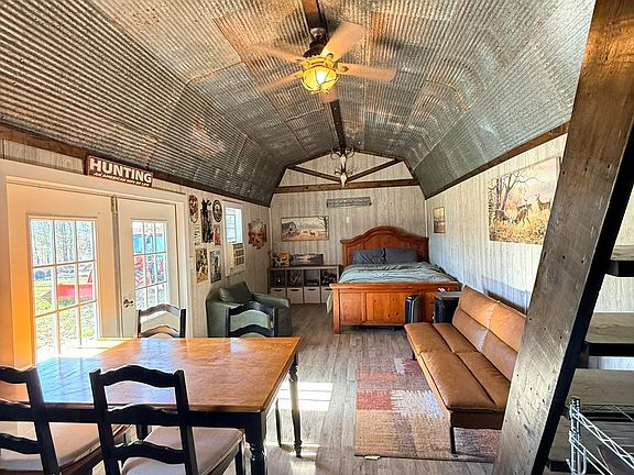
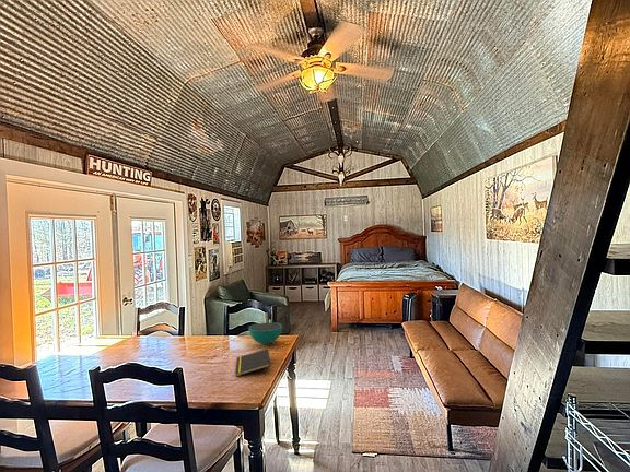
+ notepad [234,347,271,377]
+ bowl [248,321,283,345]
